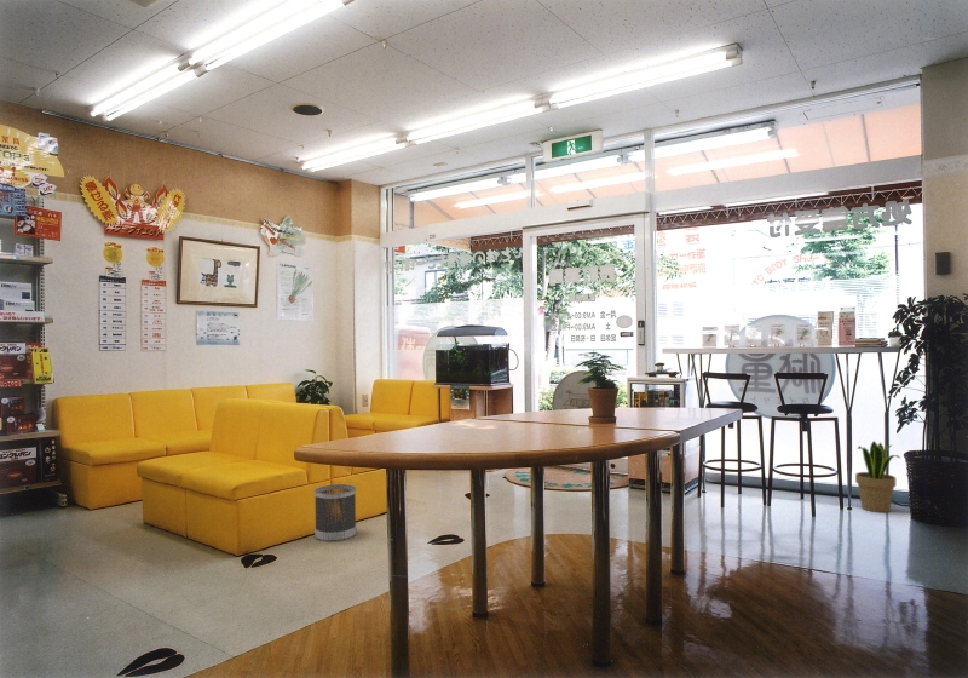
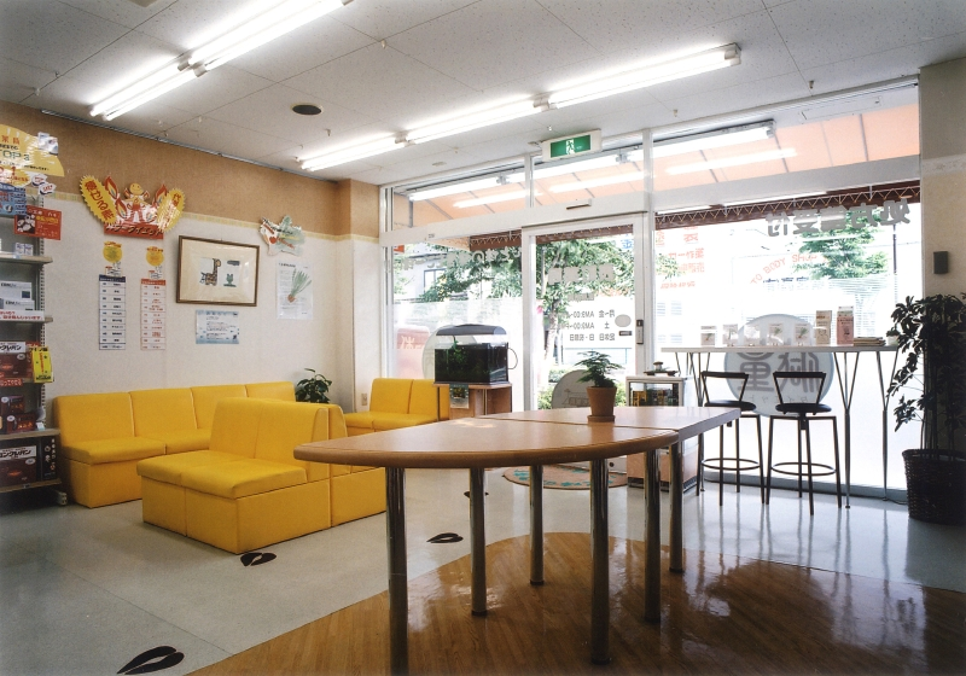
- wastebasket [313,483,357,542]
- potted plant [854,439,901,513]
